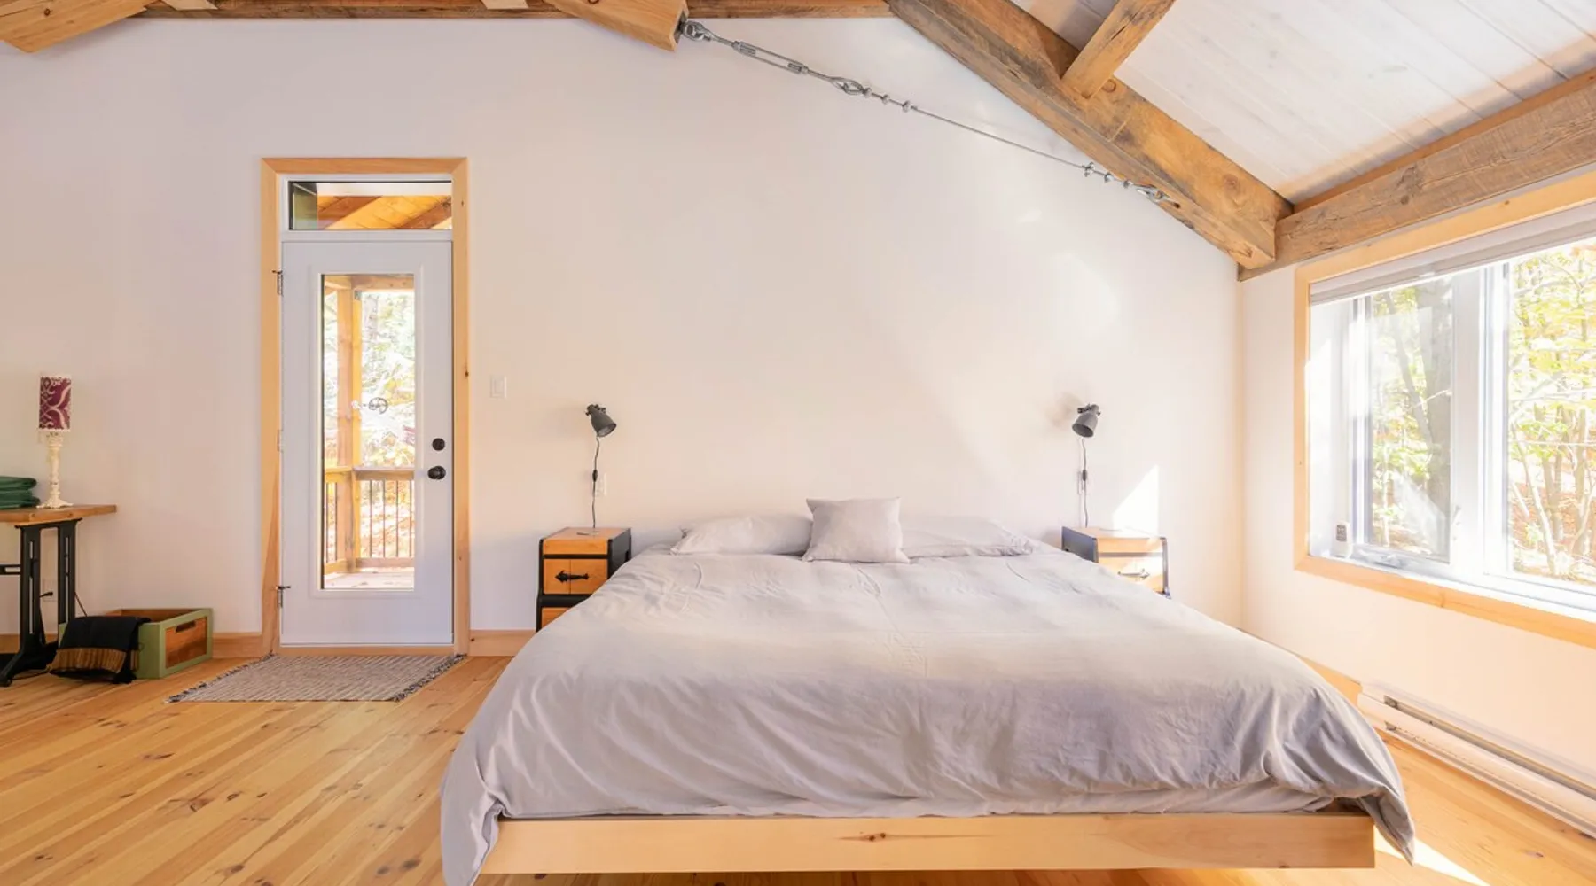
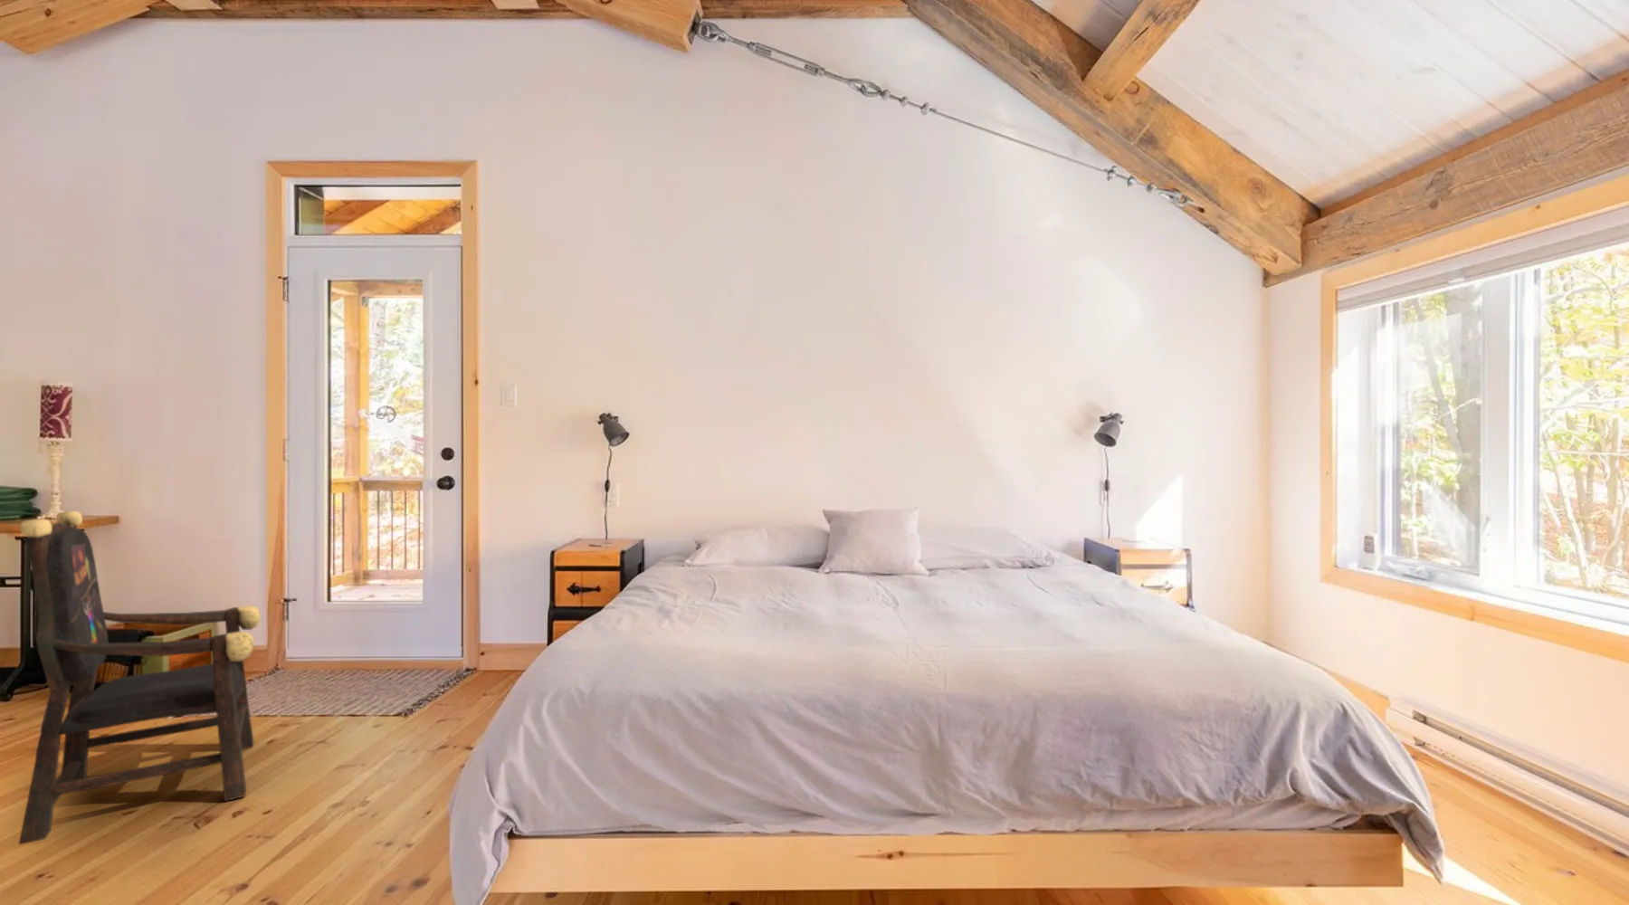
+ armchair [18,510,262,845]
